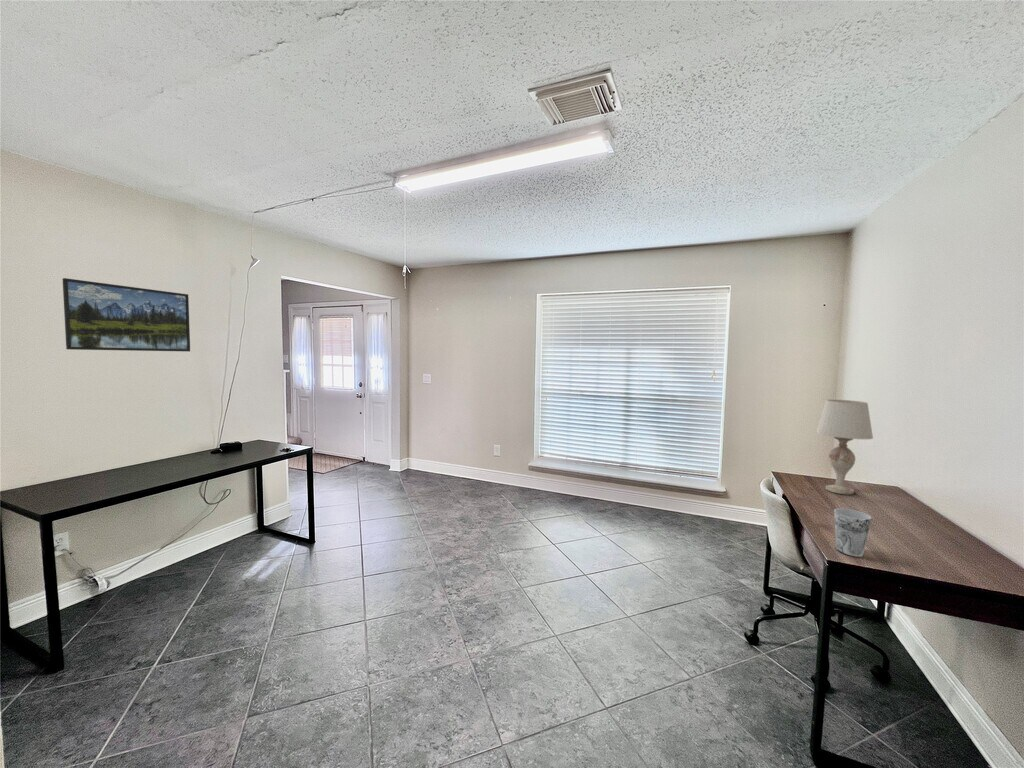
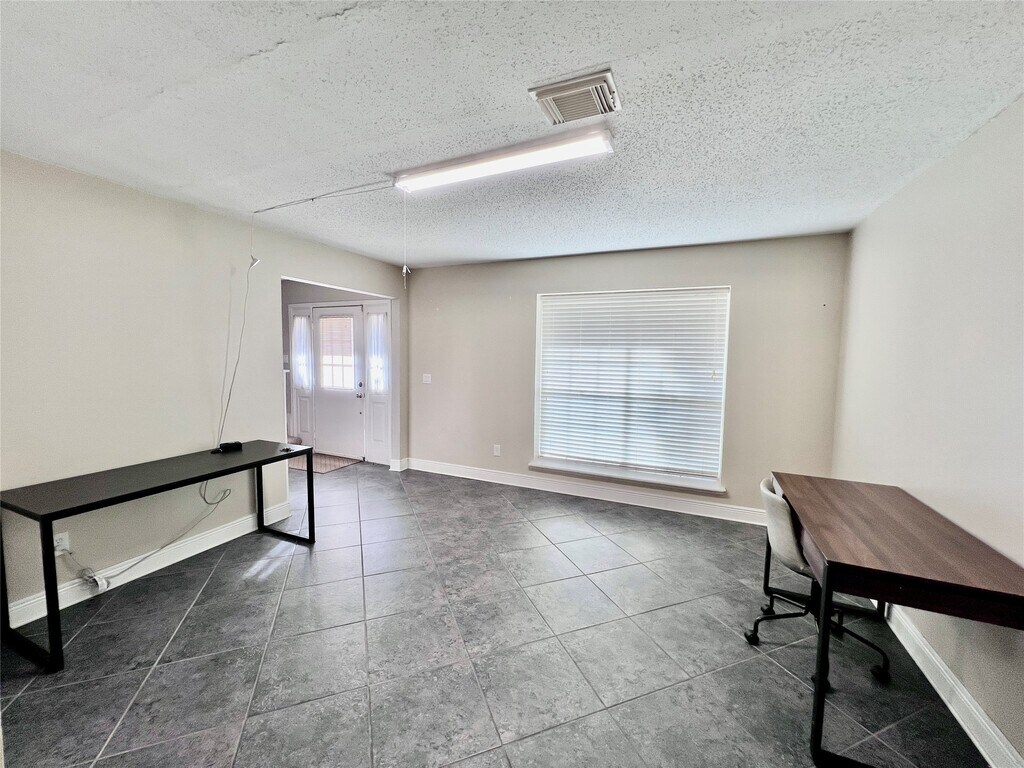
- table lamp [816,399,874,496]
- cup [833,507,872,558]
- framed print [62,277,191,352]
